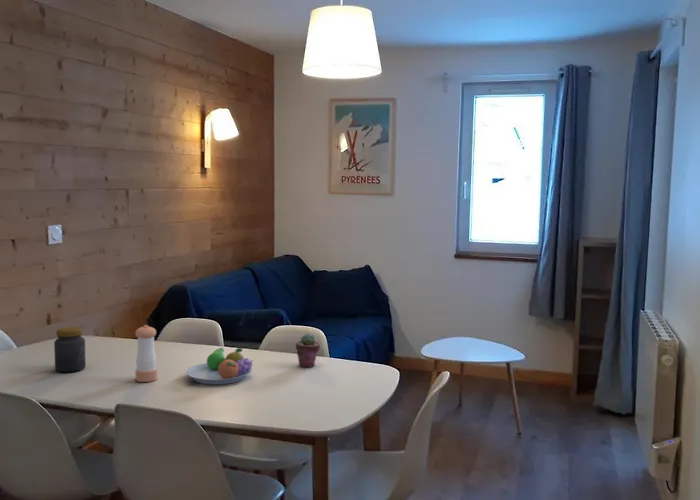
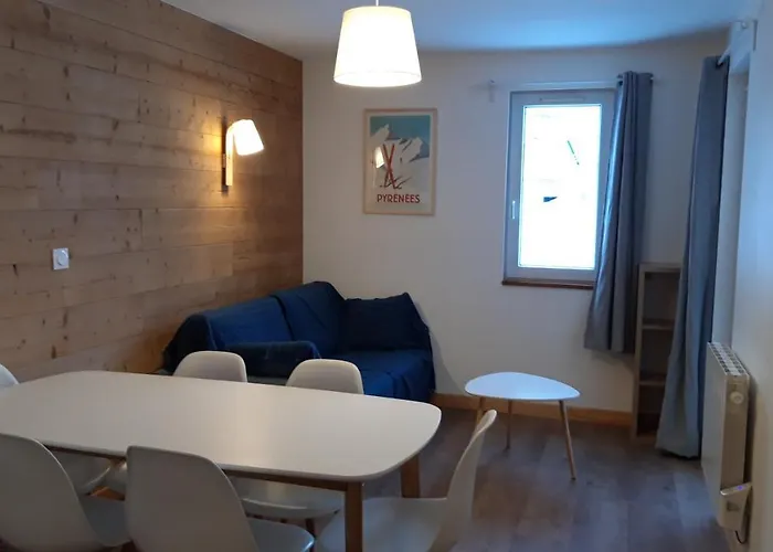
- jar [53,326,87,373]
- potted succulent [295,332,321,368]
- pepper shaker [134,324,158,383]
- fruit bowl [185,347,254,385]
